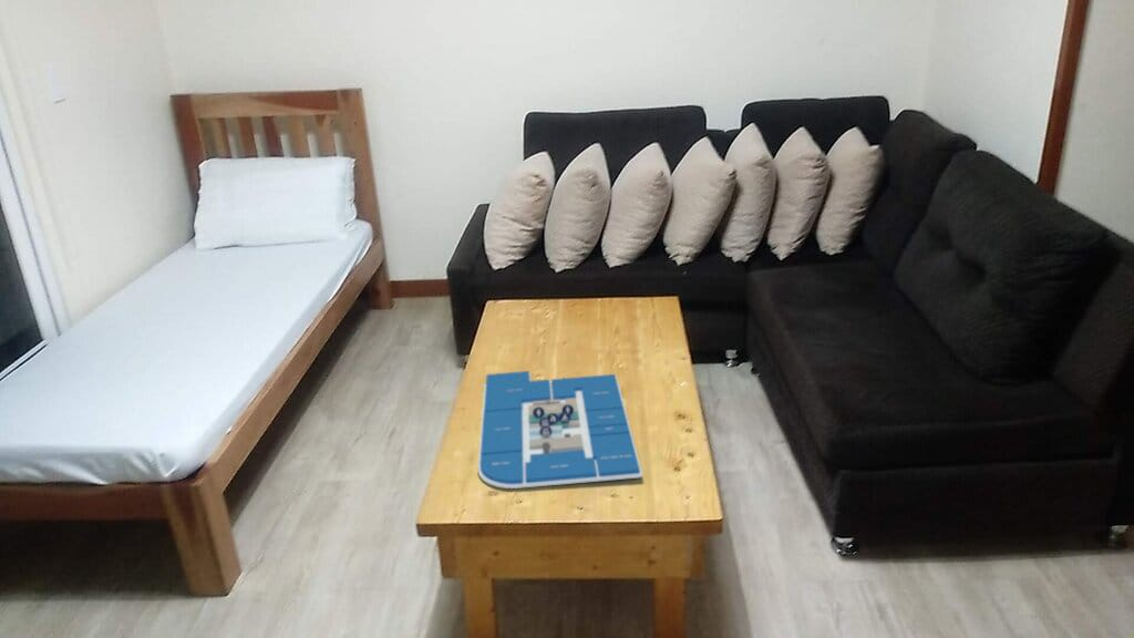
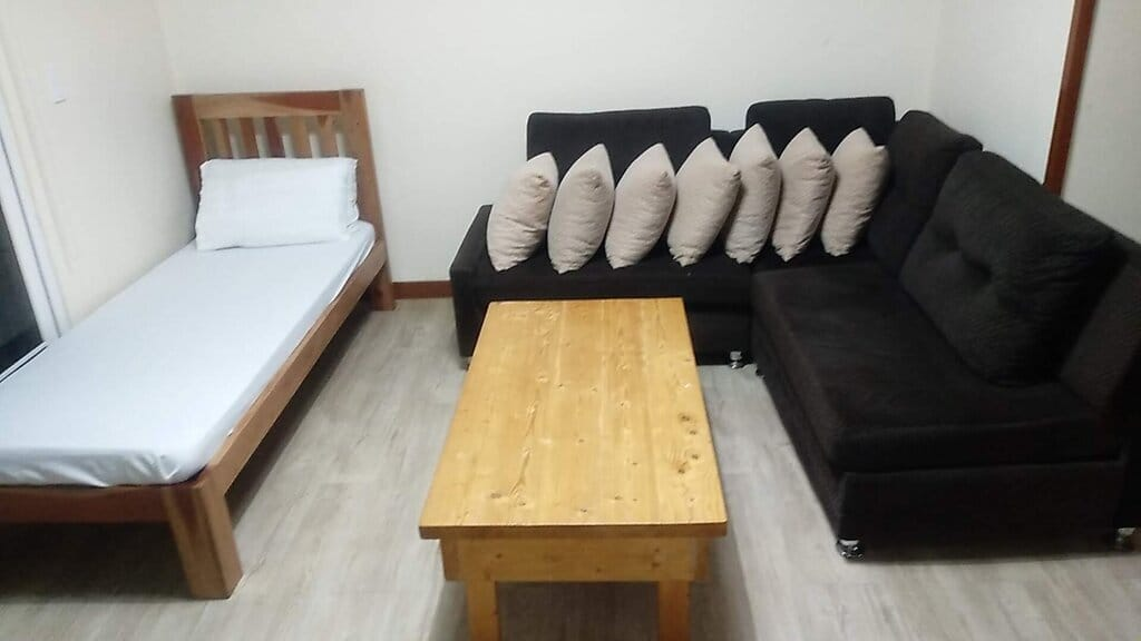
- board game [477,370,643,490]
